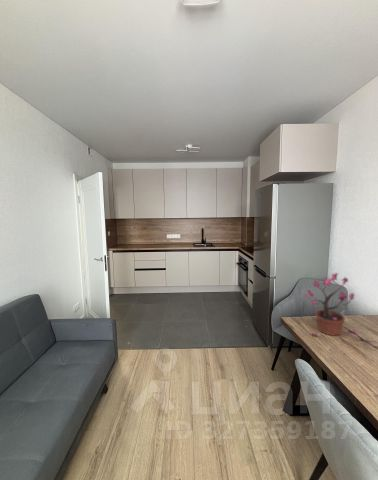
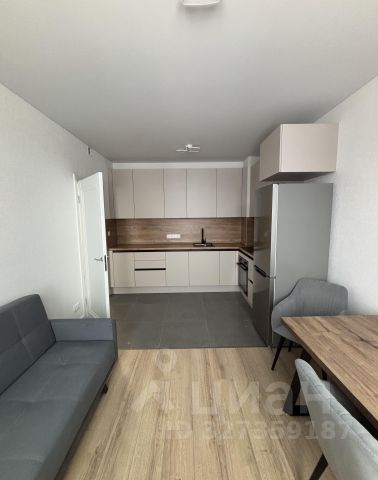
- potted plant [303,272,357,337]
